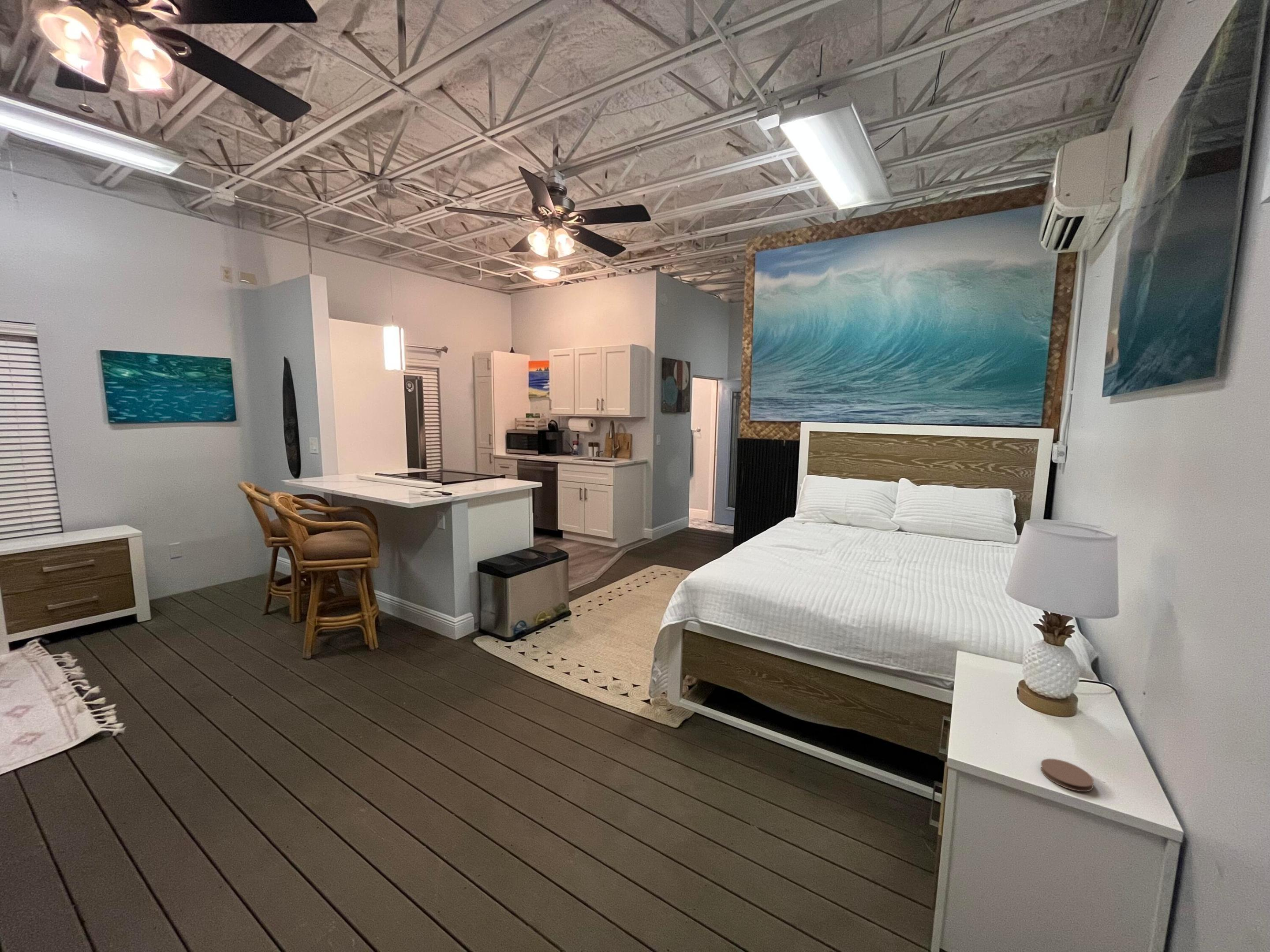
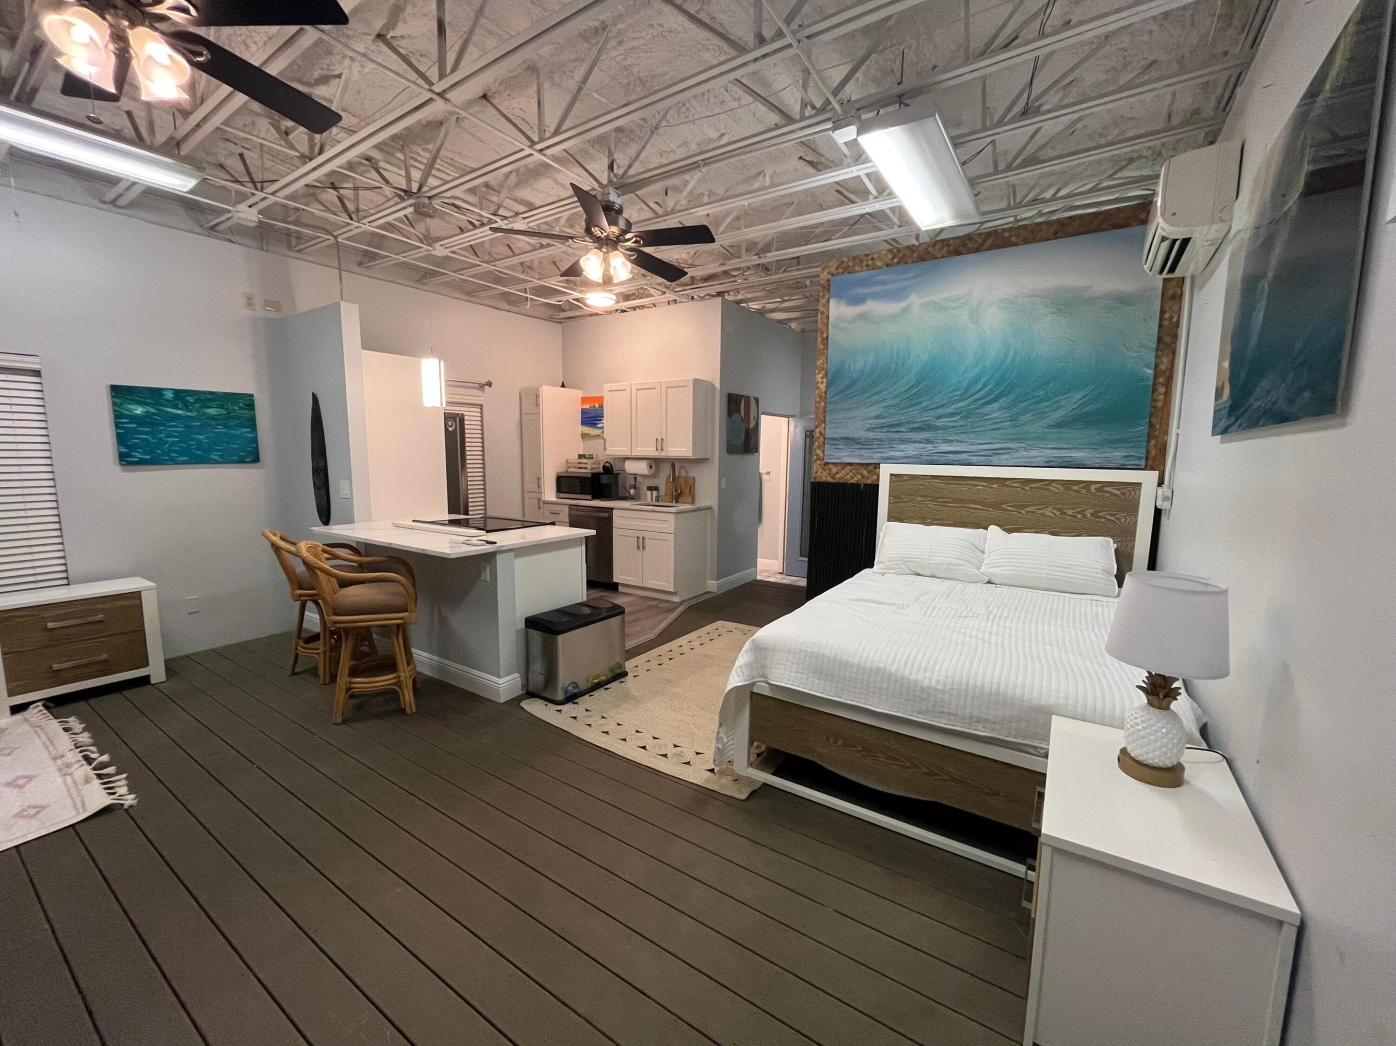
- coaster [1040,758,1094,792]
